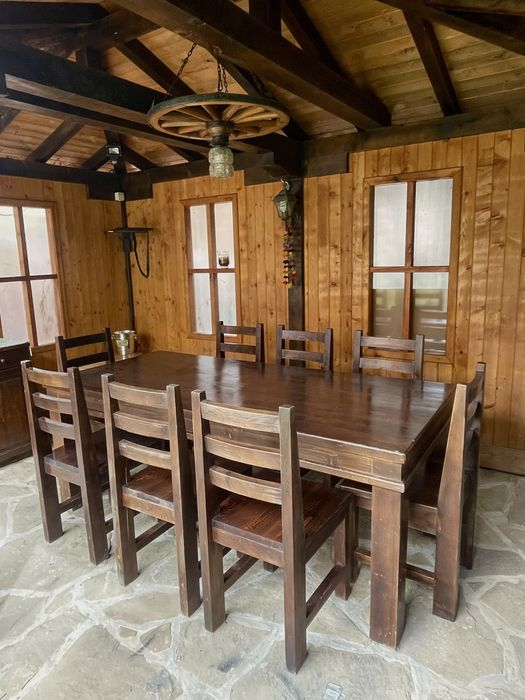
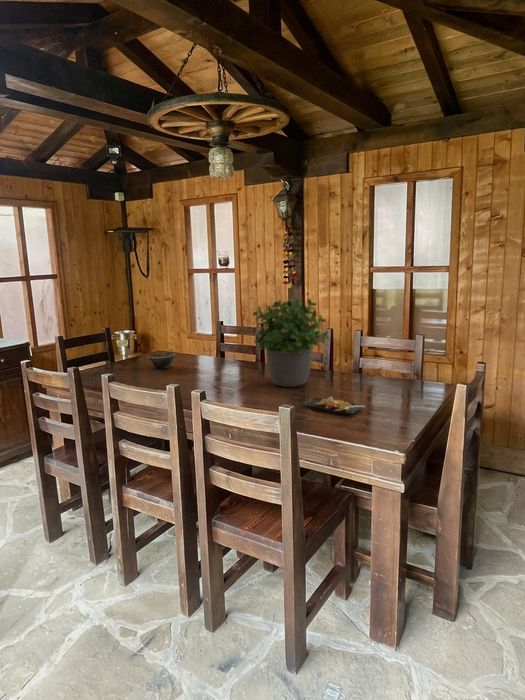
+ potted plant [252,296,330,388]
+ bowl [147,352,176,370]
+ plate [300,396,366,416]
